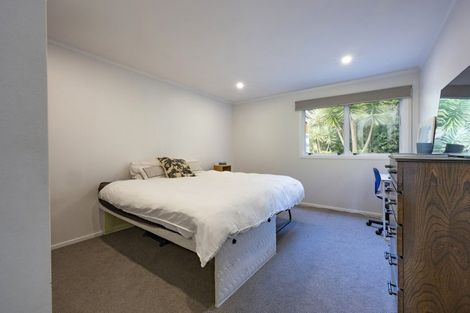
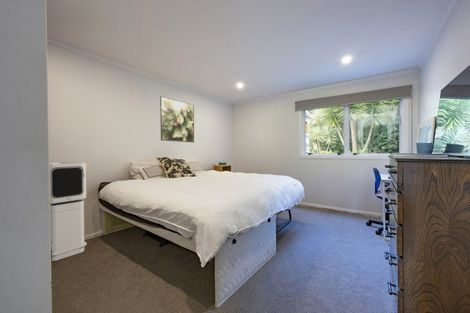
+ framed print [159,95,195,143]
+ air purifier [49,162,88,262]
